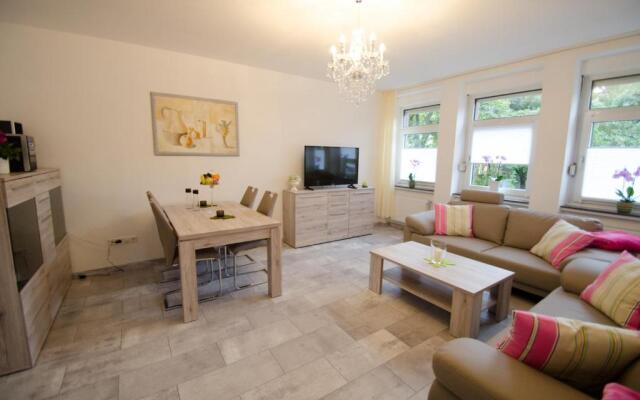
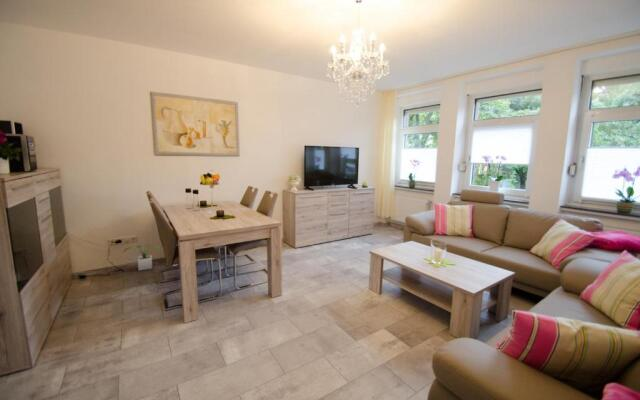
+ potted plant [123,243,161,272]
